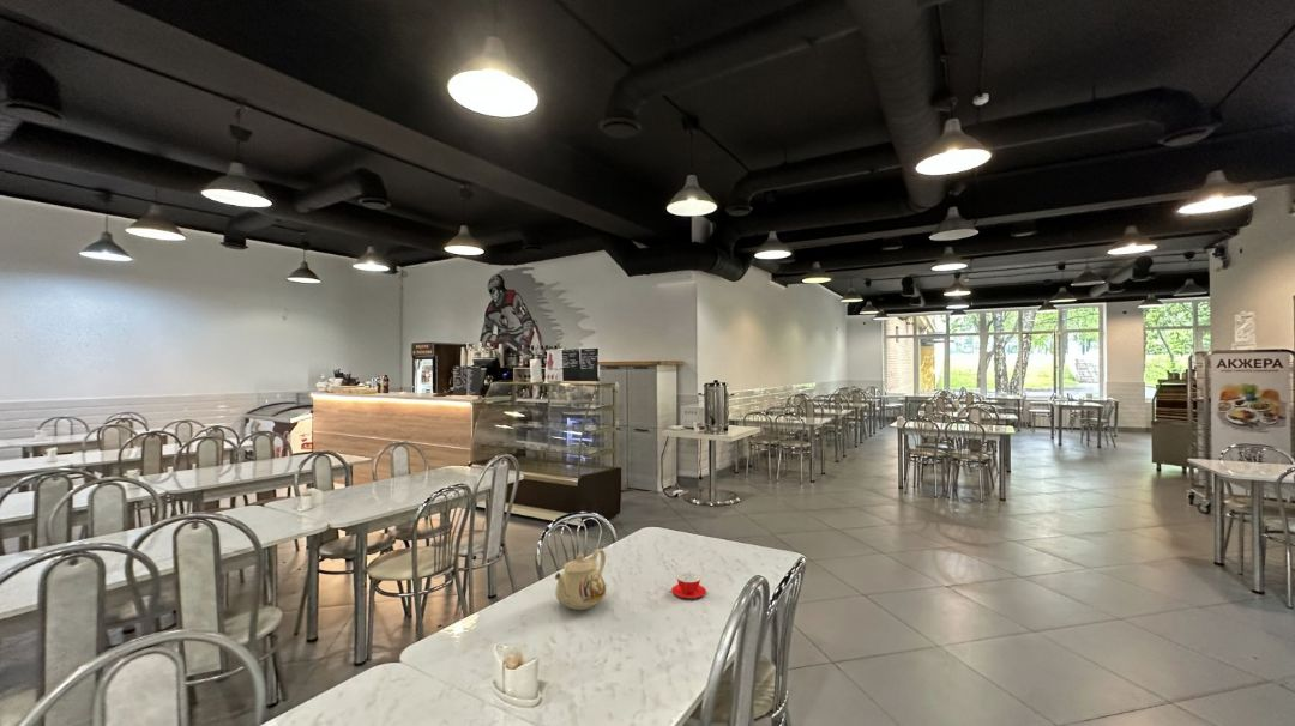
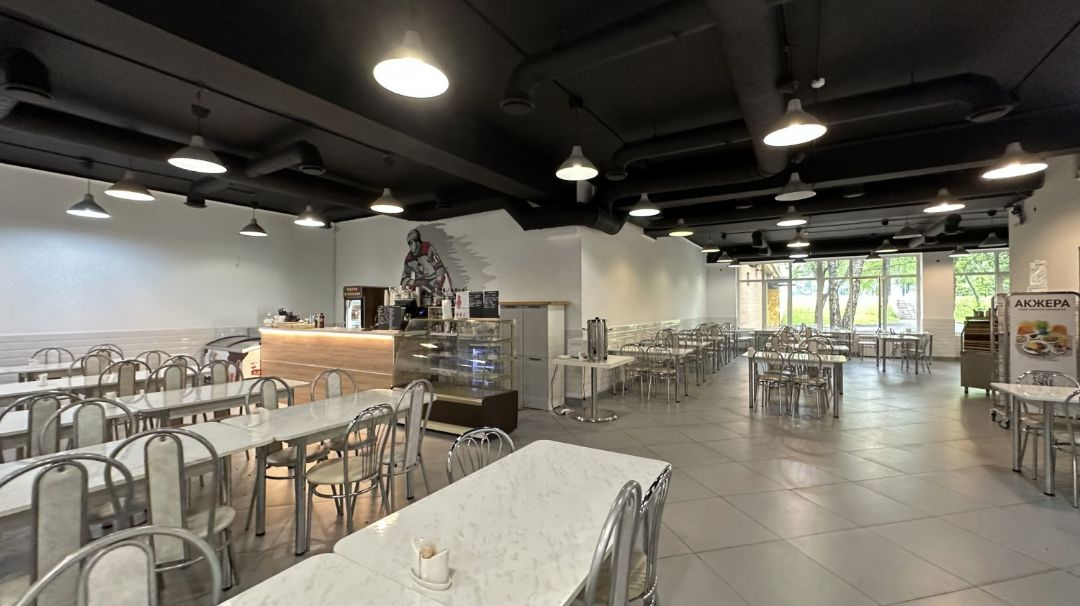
- teapot [554,547,607,611]
- teacup [670,571,707,599]
